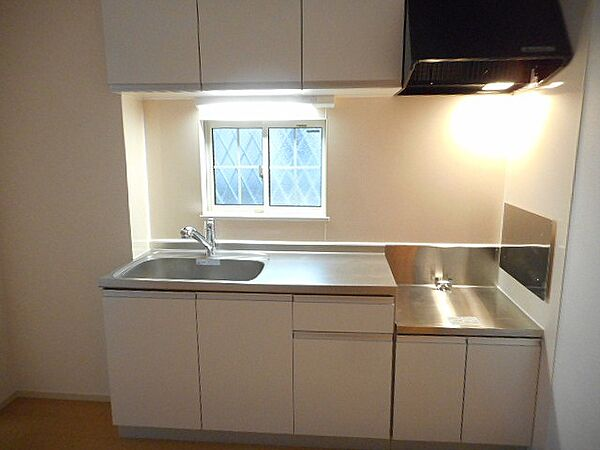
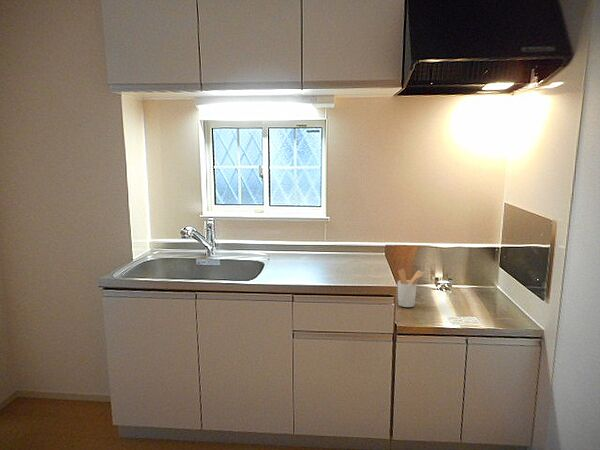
+ utensil holder [396,268,425,308]
